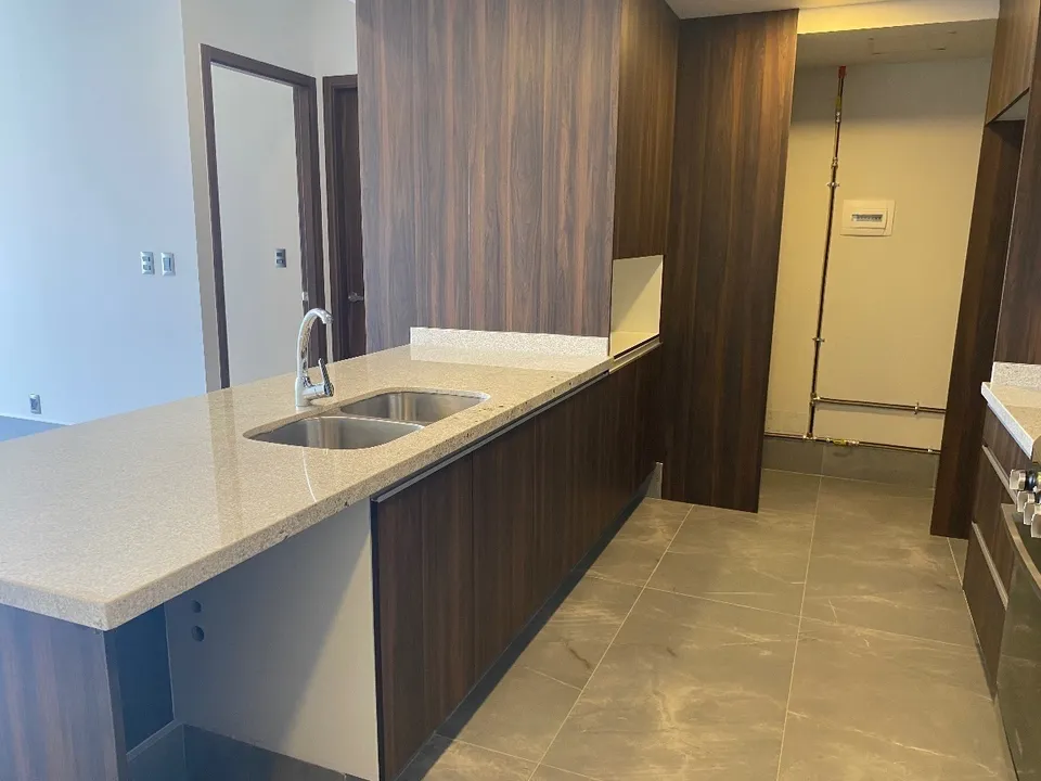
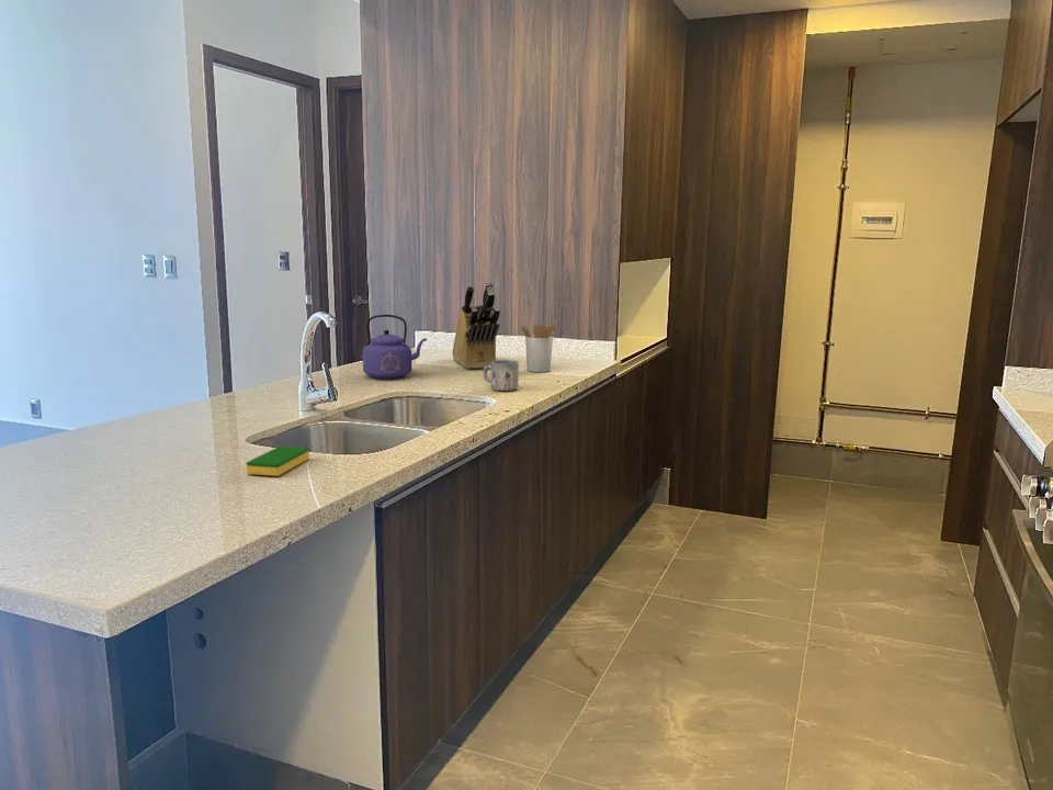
+ mug [482,359,520,392]
+ kettle [362,314,428,381]
+ utensil holder [520,319,556,373]
+ knife block [451,281,501,370]
+ dish sponge [245,445,310,477]
